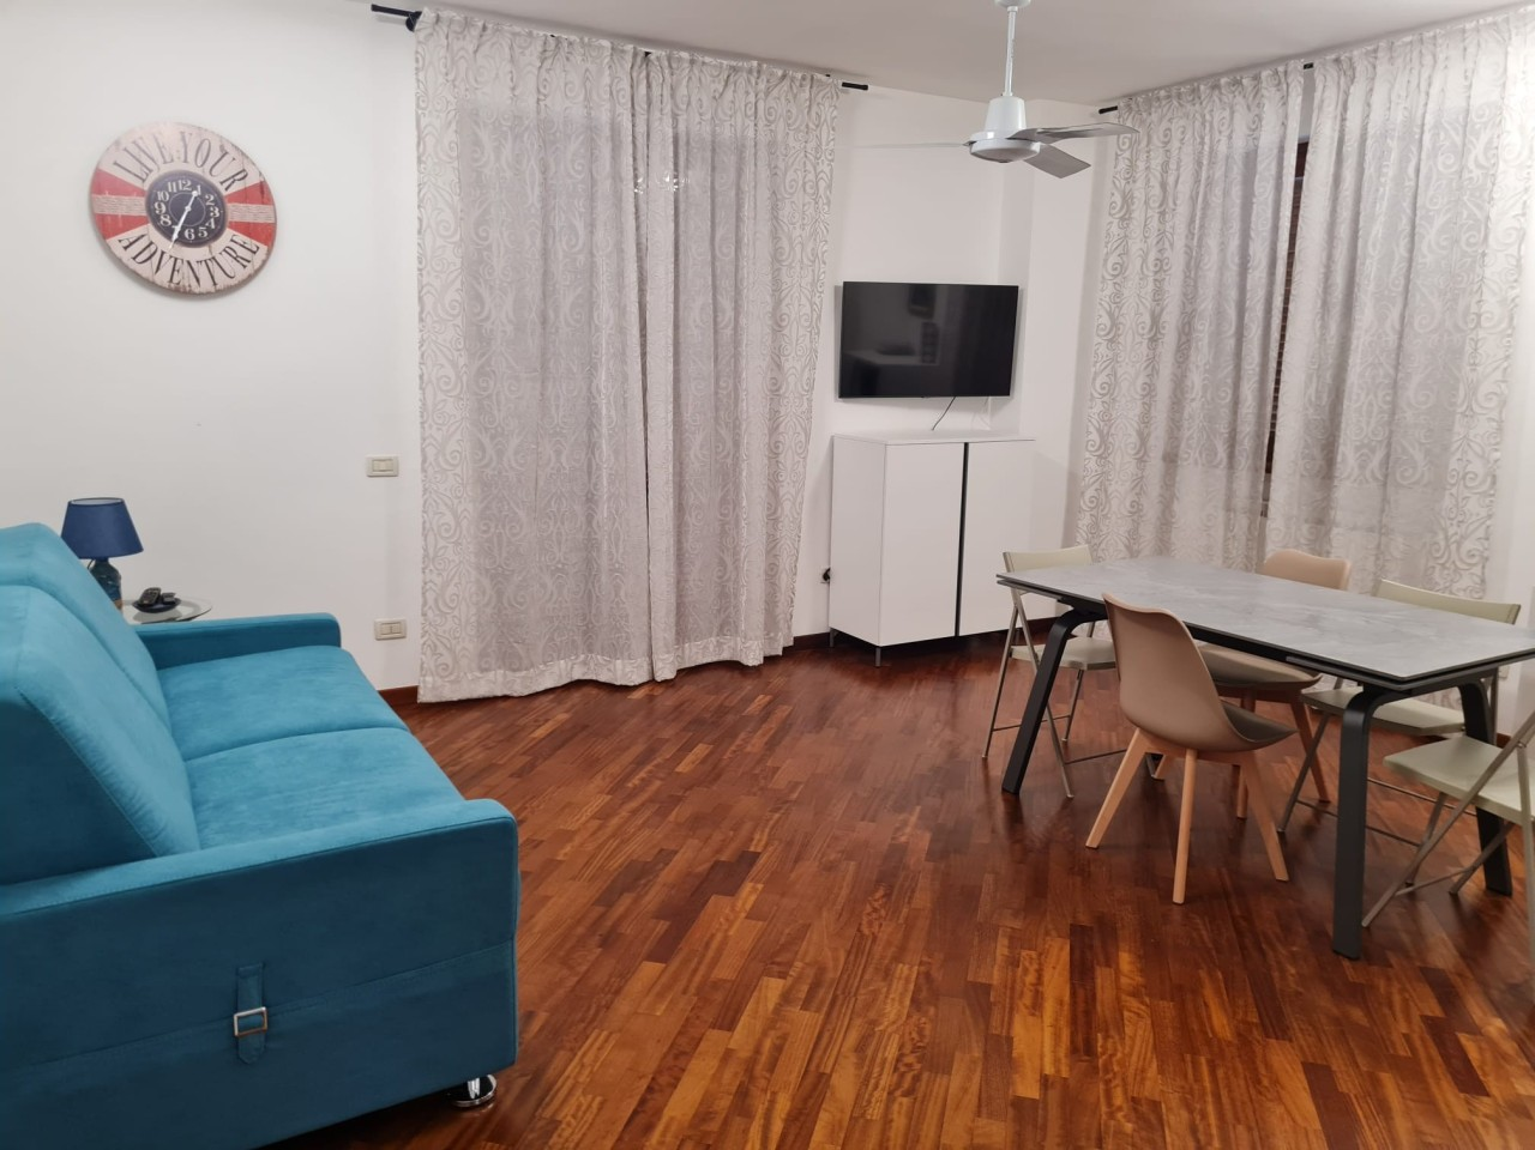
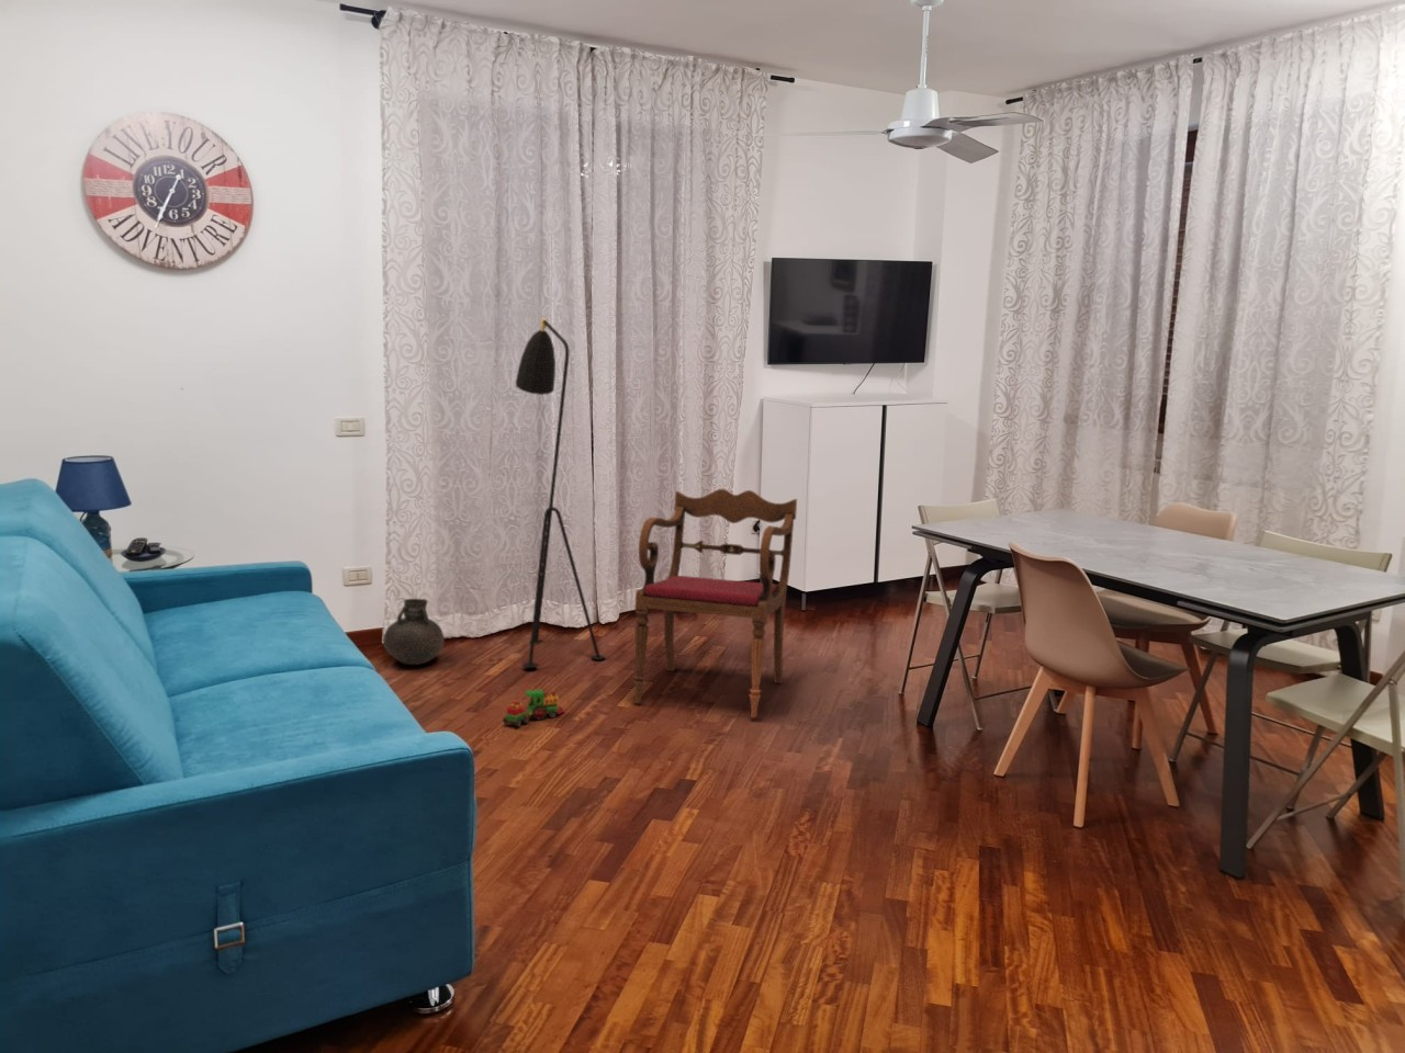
+ armchair [633,488,798,719]
+ vase [382,597,446,666]
+ toy train [502,689,565,727]
+ floor lamp [514,317,606,669]
